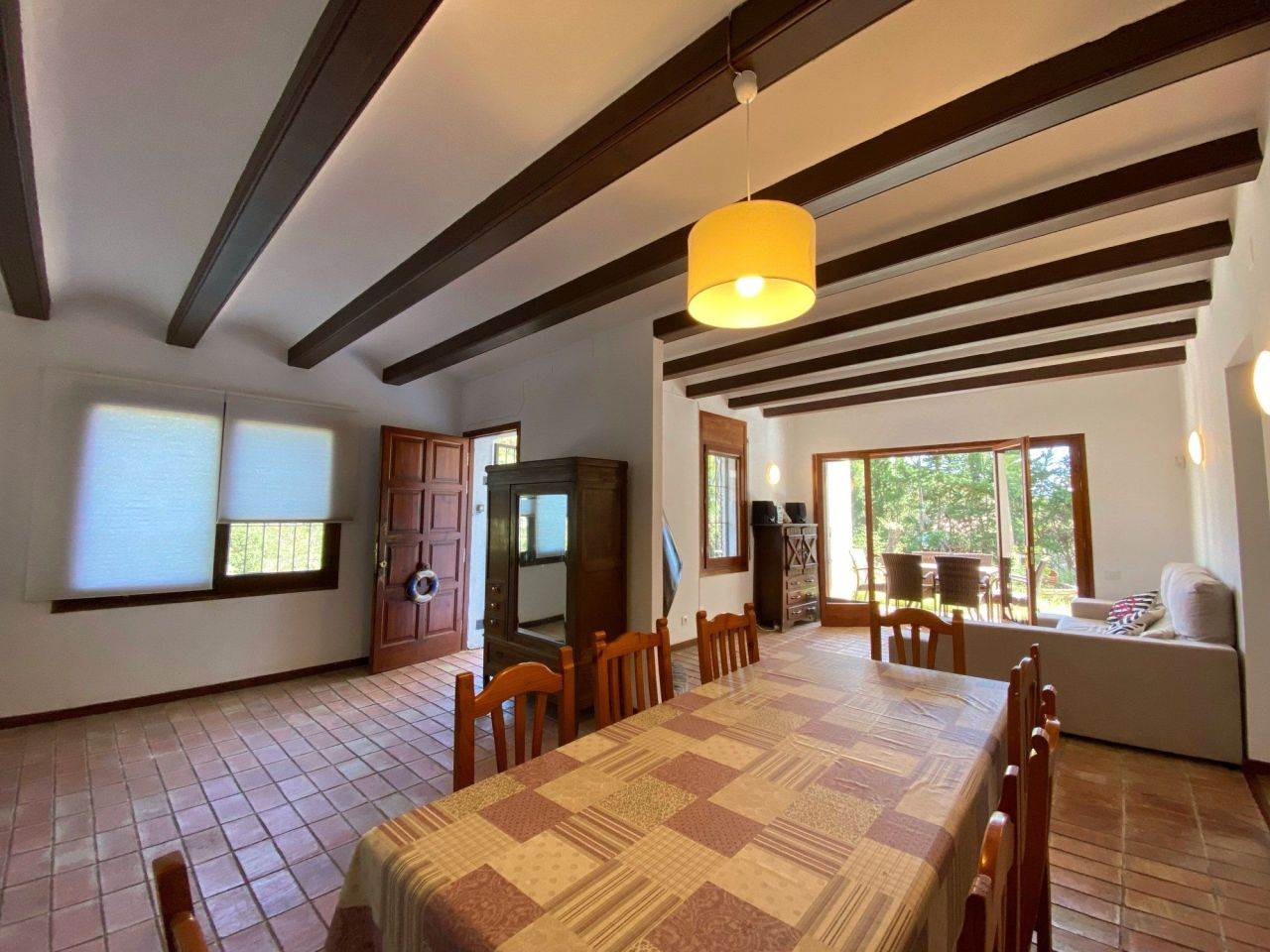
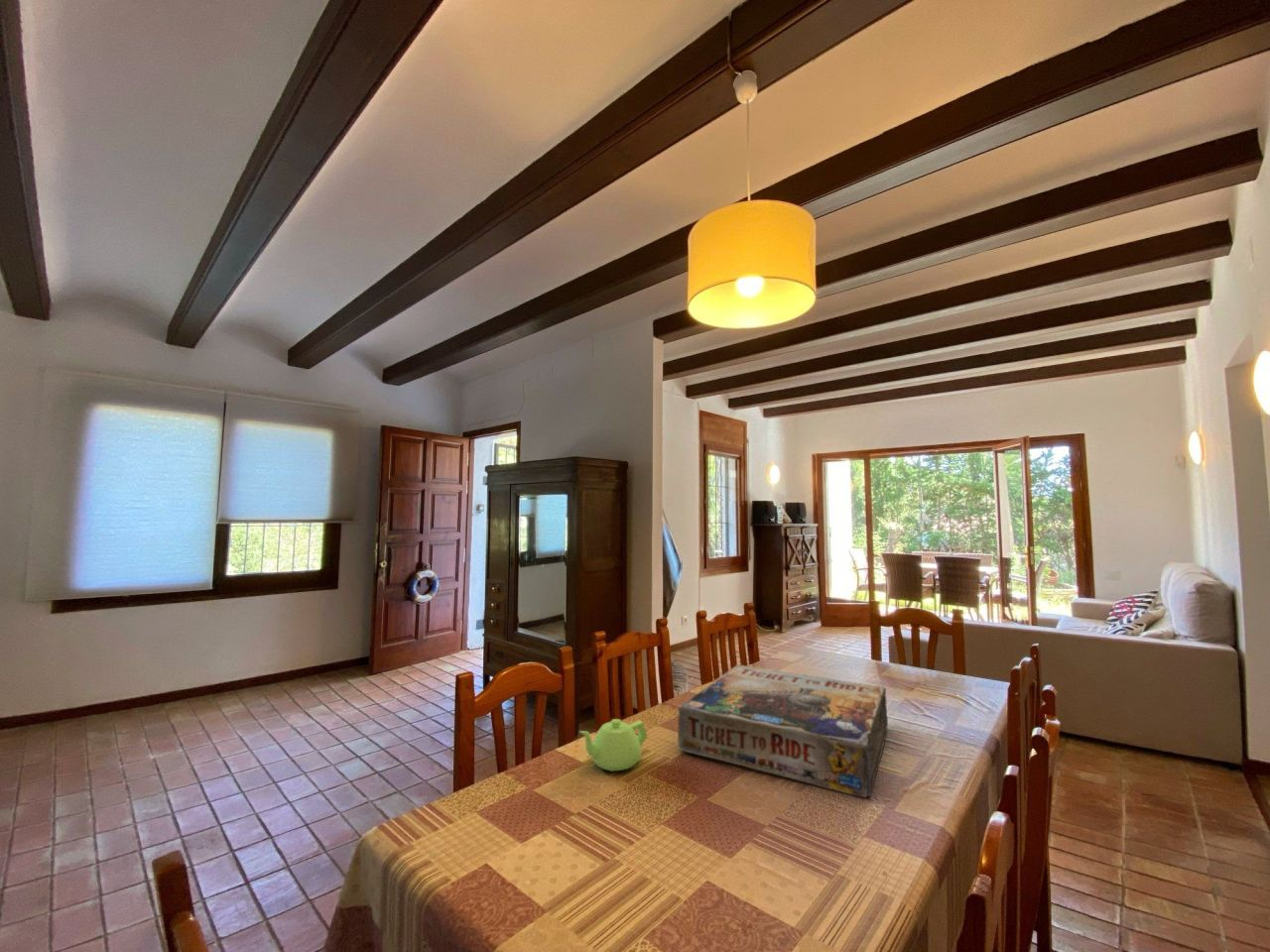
+ board game [677,663,889,798]
+ teapot [578,718,649,773]
